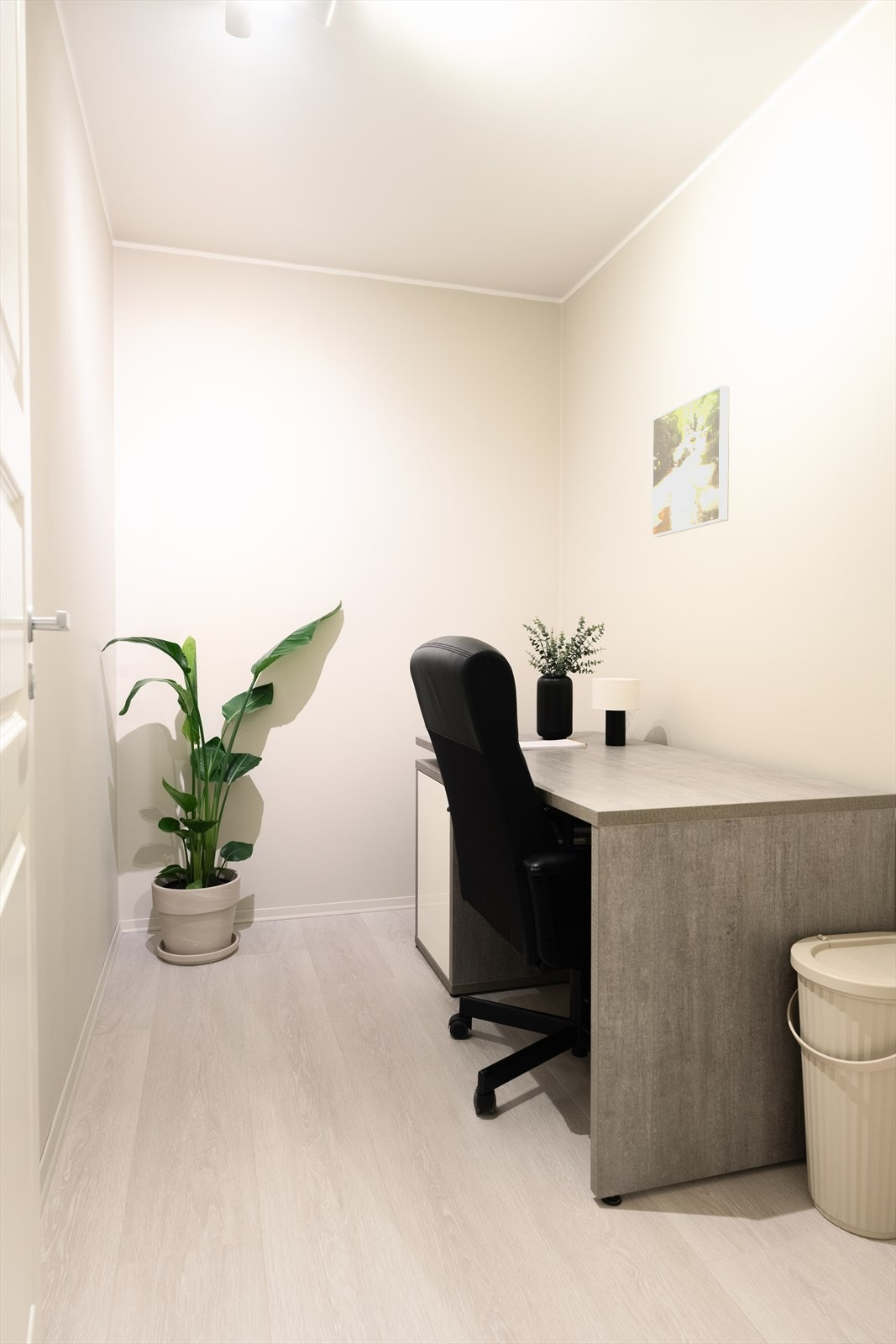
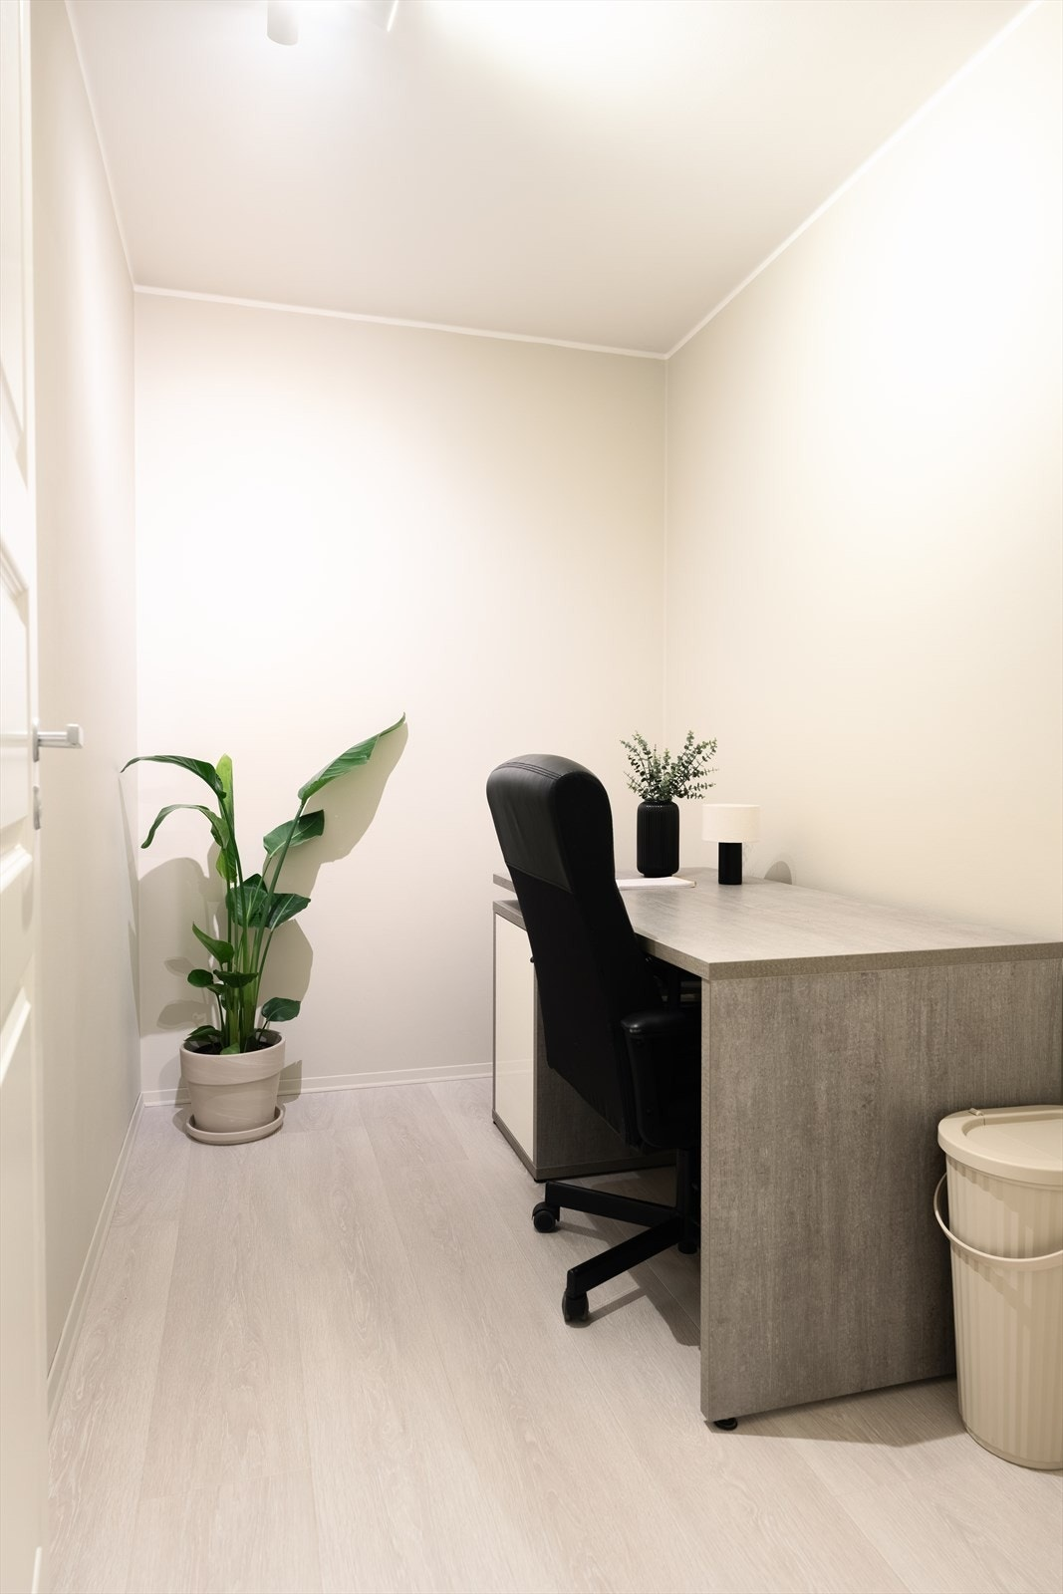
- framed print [651,385,731,538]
